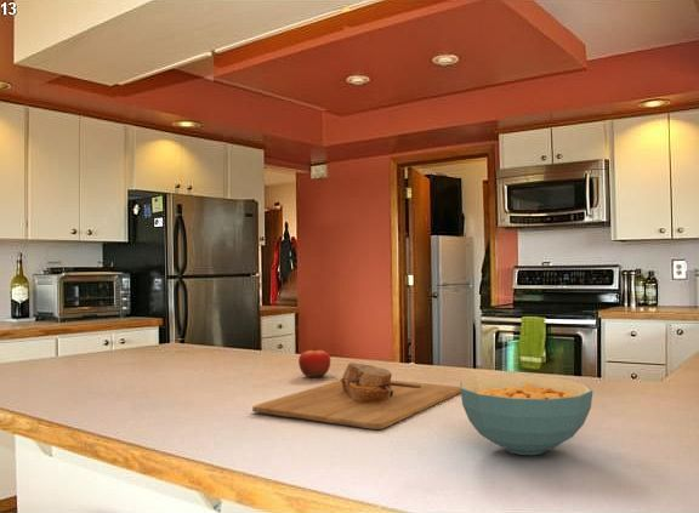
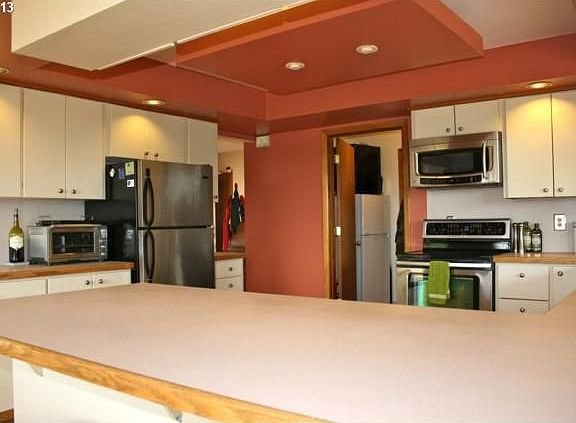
- cutting board [251,361,461,431]
- cereal bowl [459,375,595,456]
- fruit [297,346,331,378]
